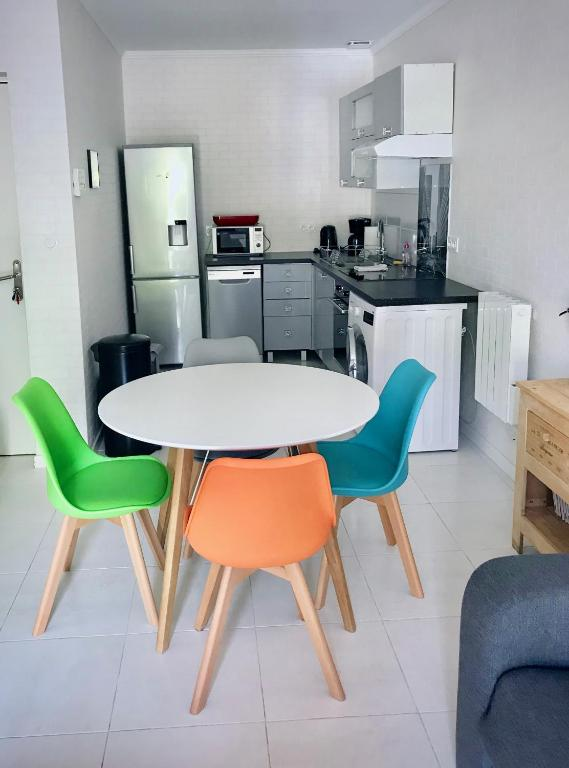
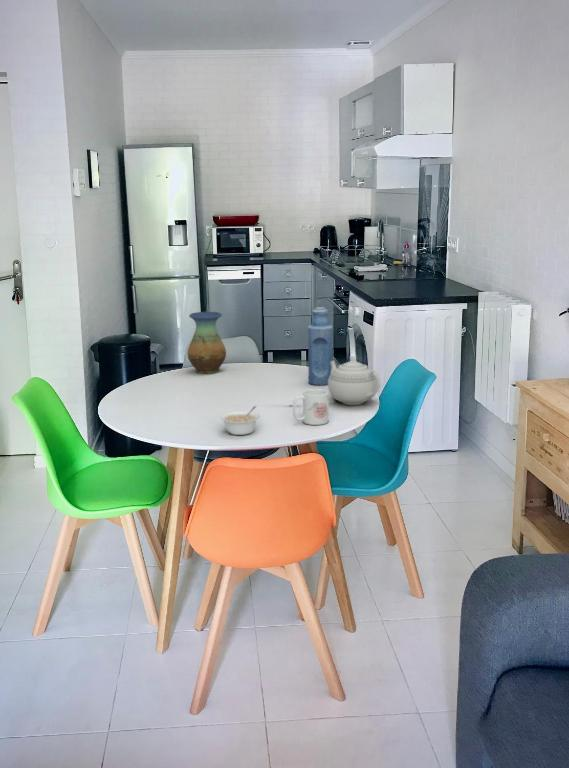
+ vase [186,311,227,374]
+ teapot [327,355,381,406]
+ legume [220,405,260,436]
+ bottle [307,306,334,387]
+ mug [292,388,329,426]
